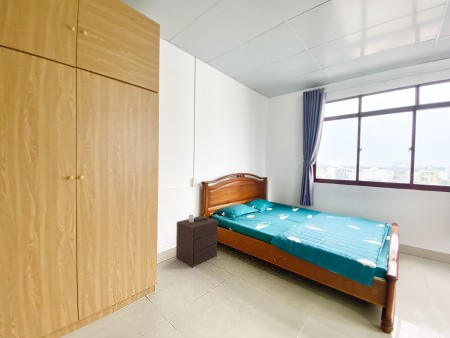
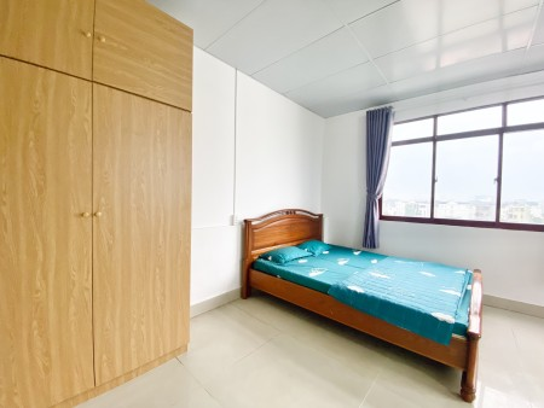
- nightstand [175,214,219,268]
